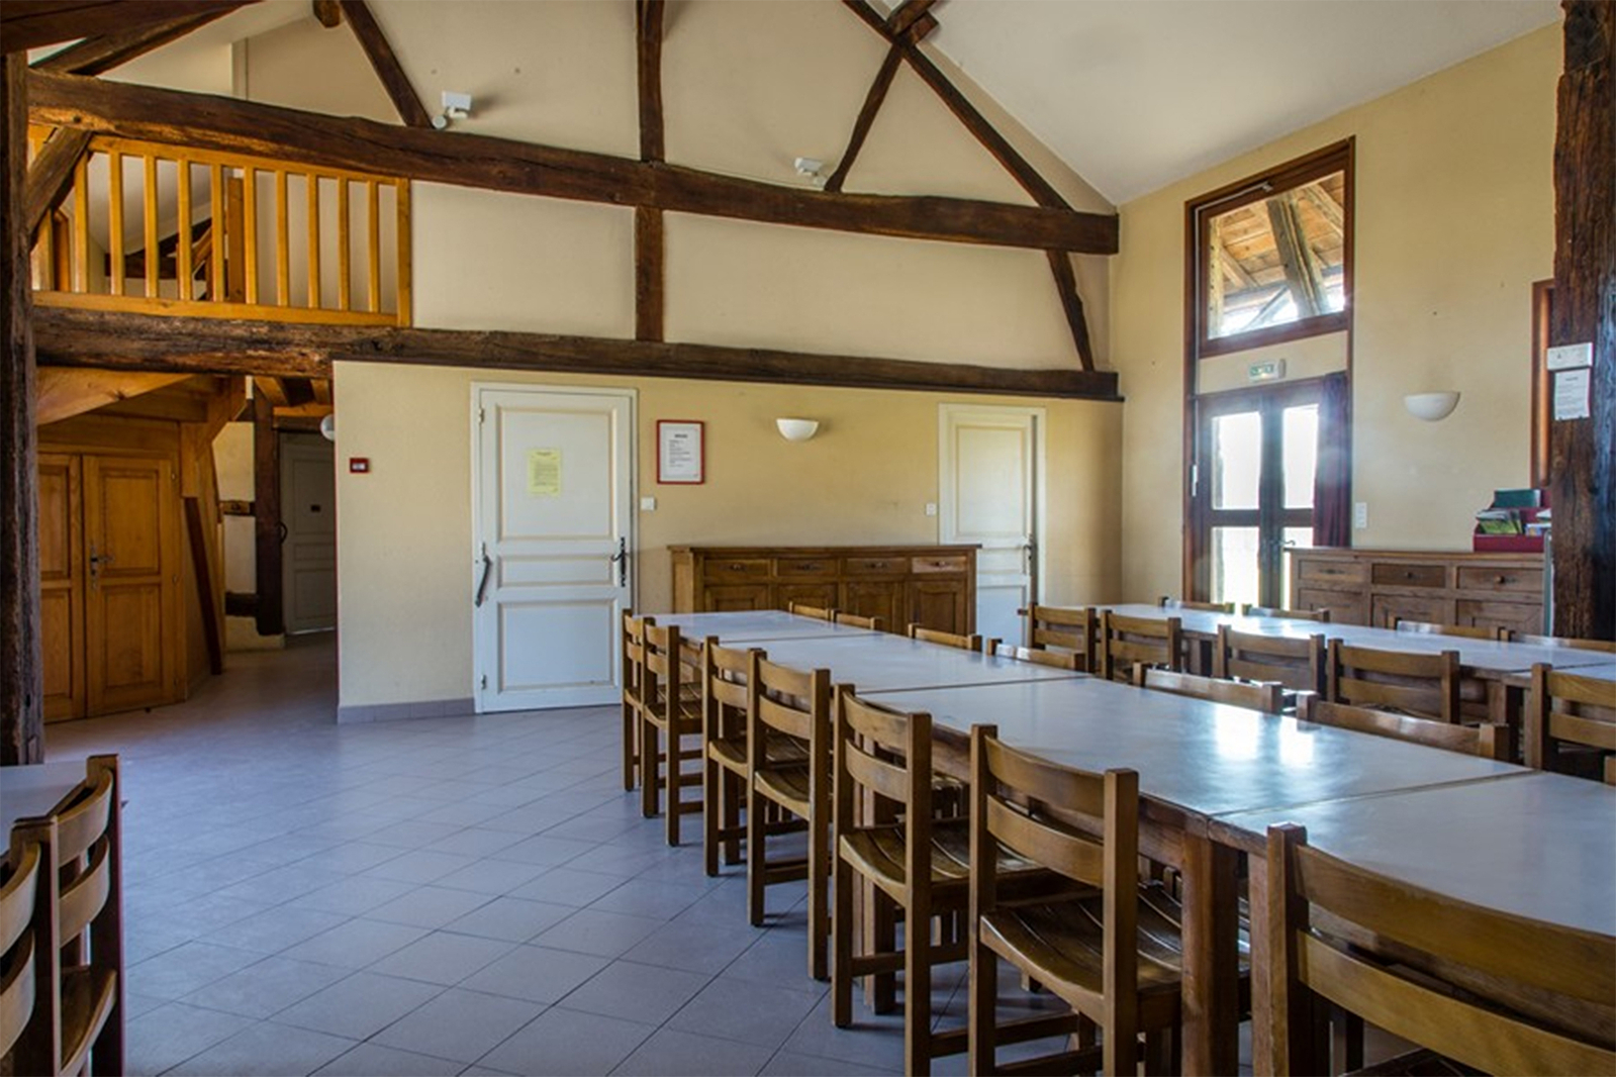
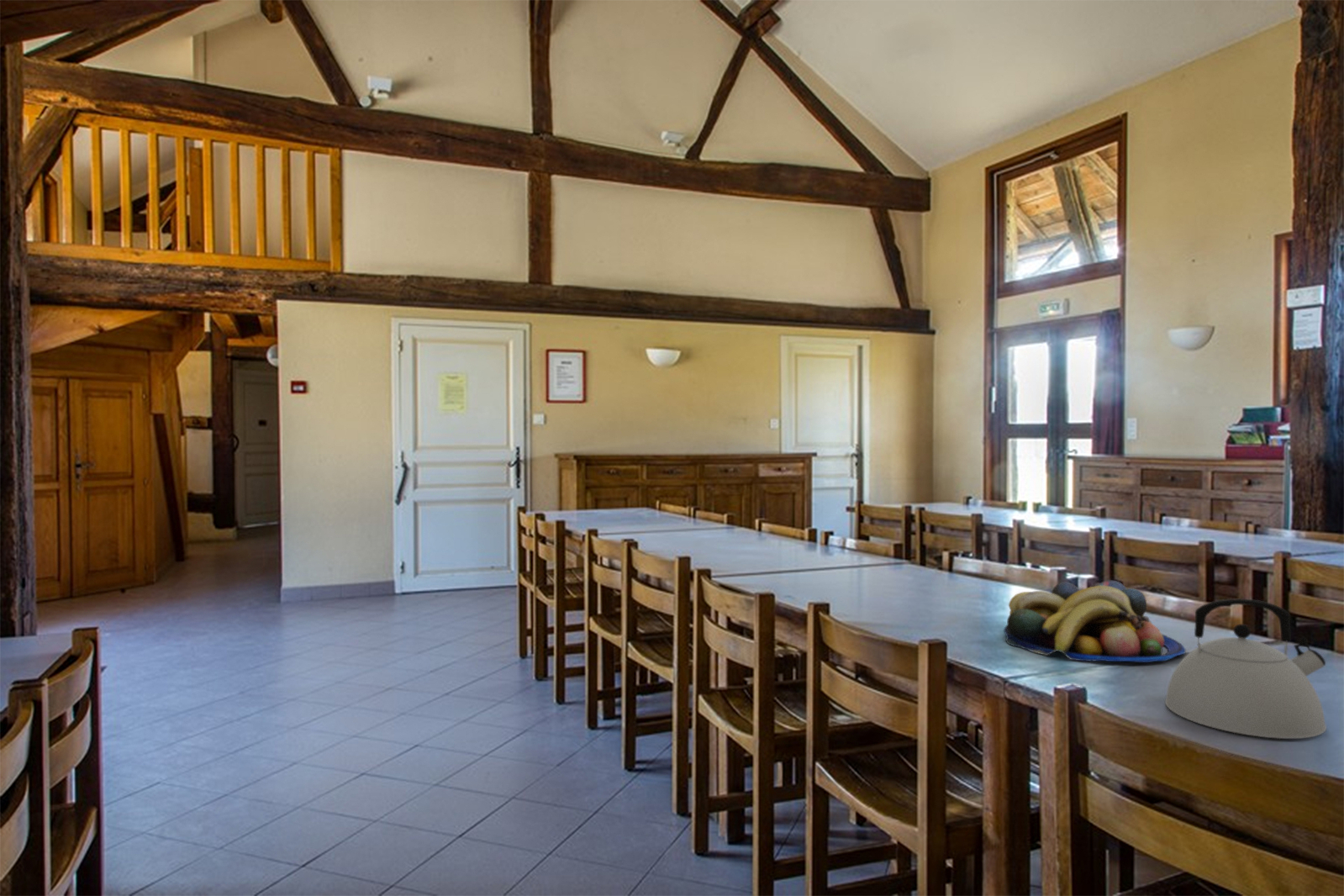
+ fruit bowl [1003,580,1187,663]
+ kettle [1164,598,1327,740]
